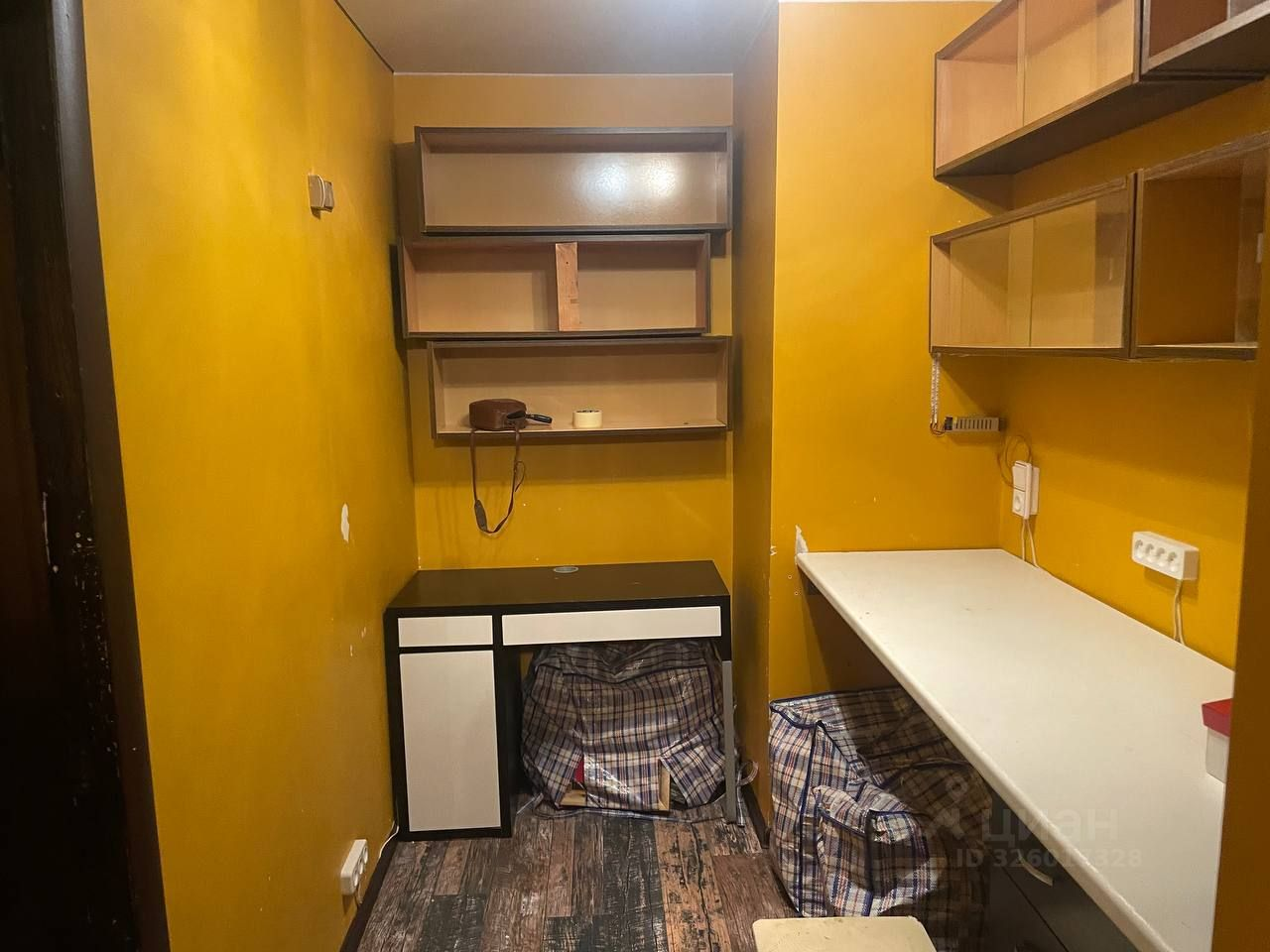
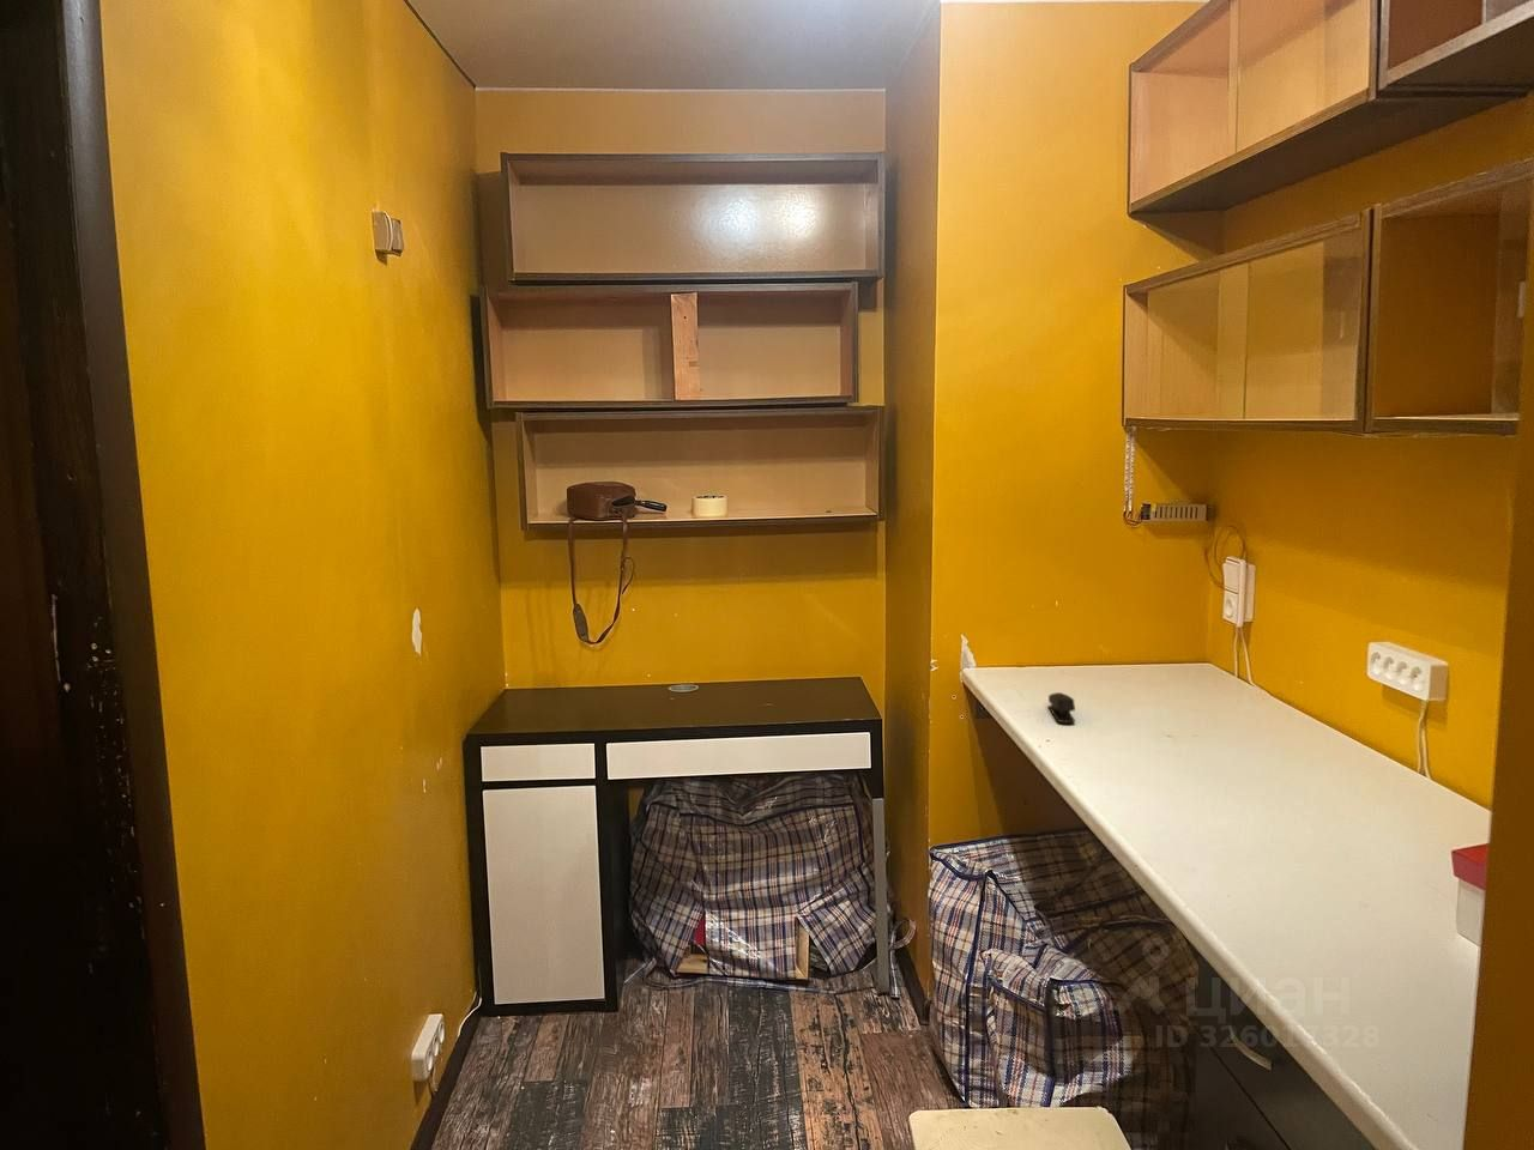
+ stapler [1047,691,1076,724]
